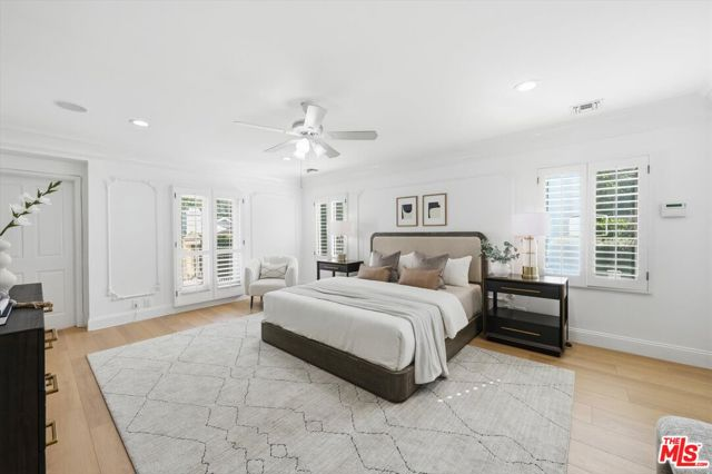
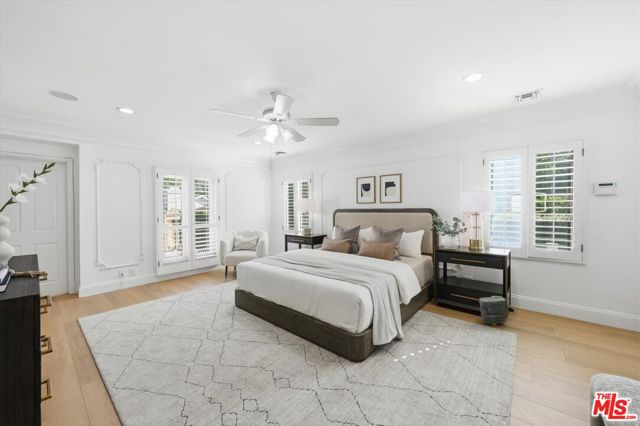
+ bag [478,295,510,326]
